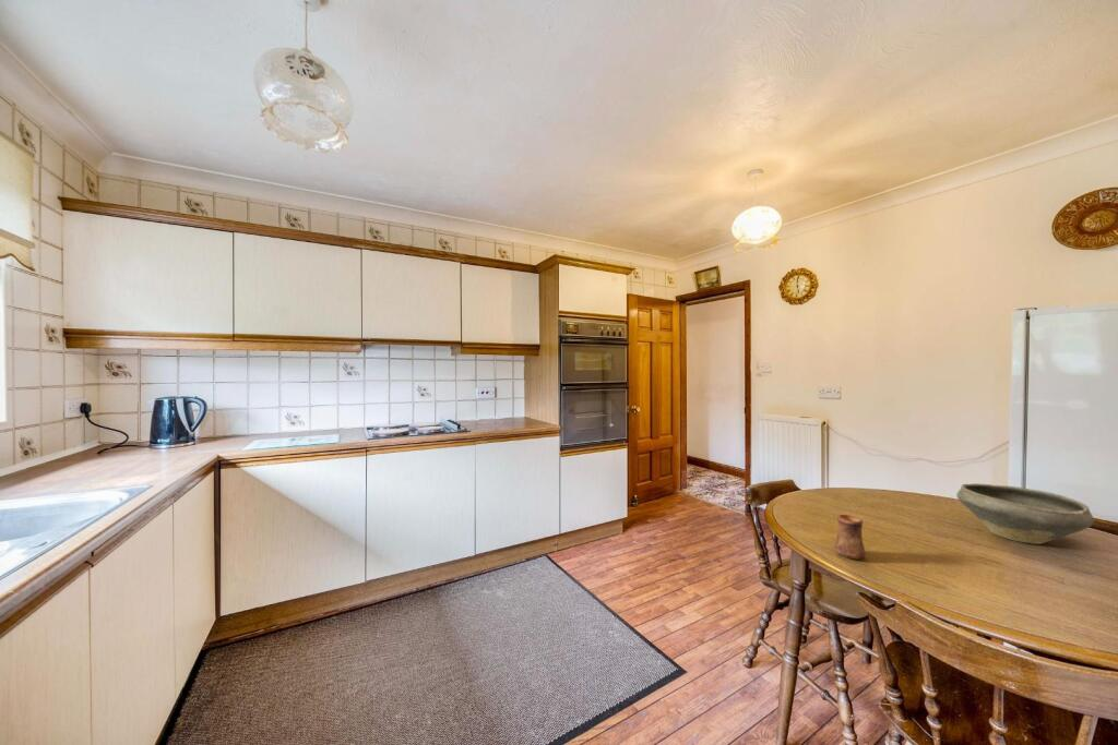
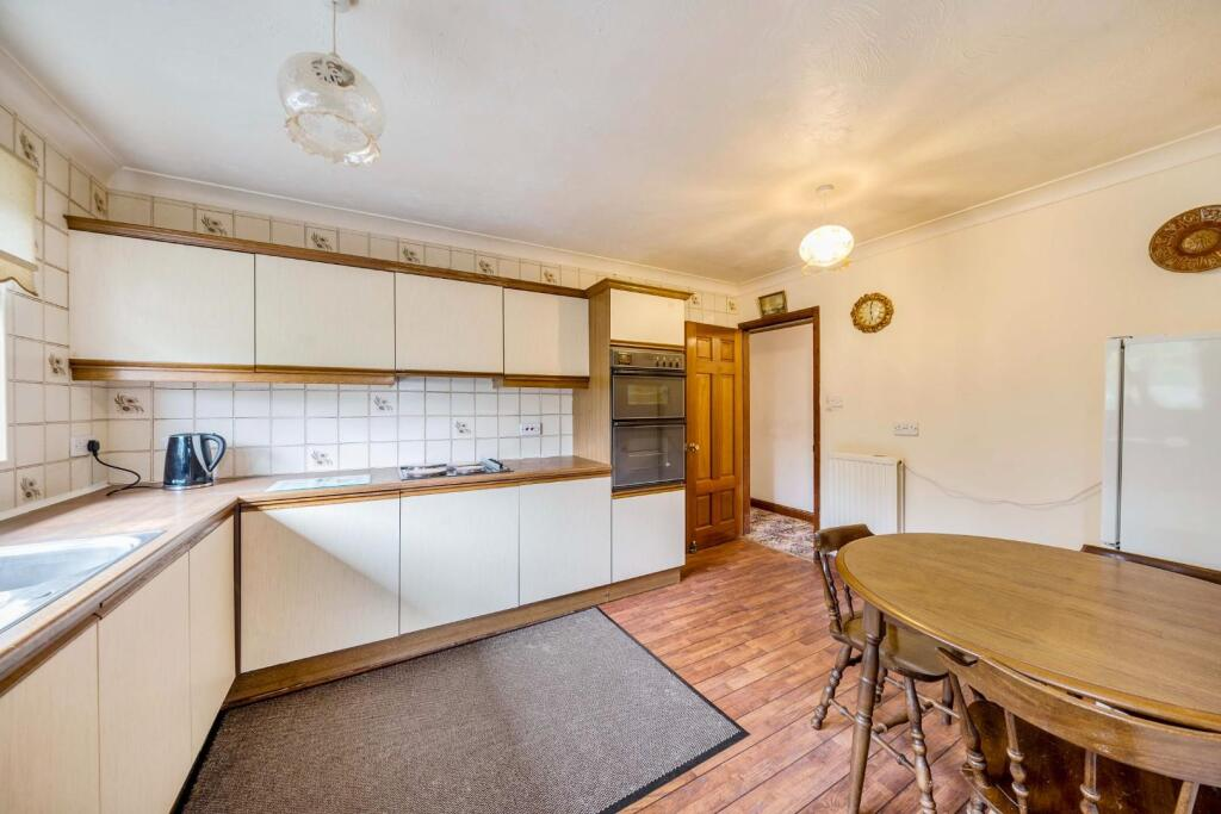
- bowl [955,482,1094,545]
- cup [834,514,867,561]
